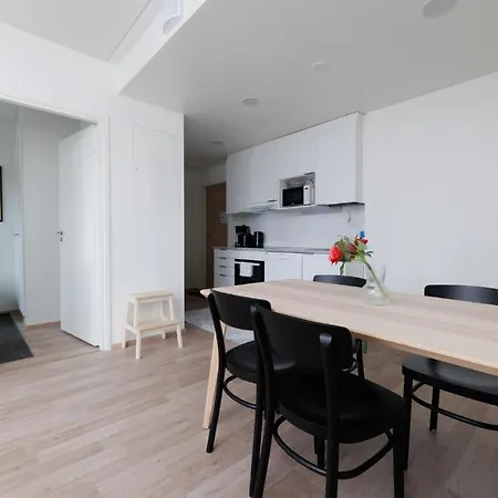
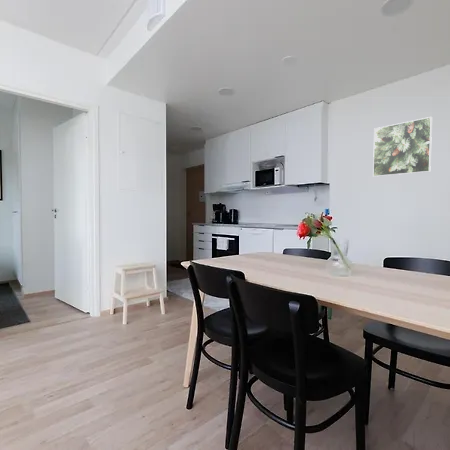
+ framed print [372,116,433,178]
